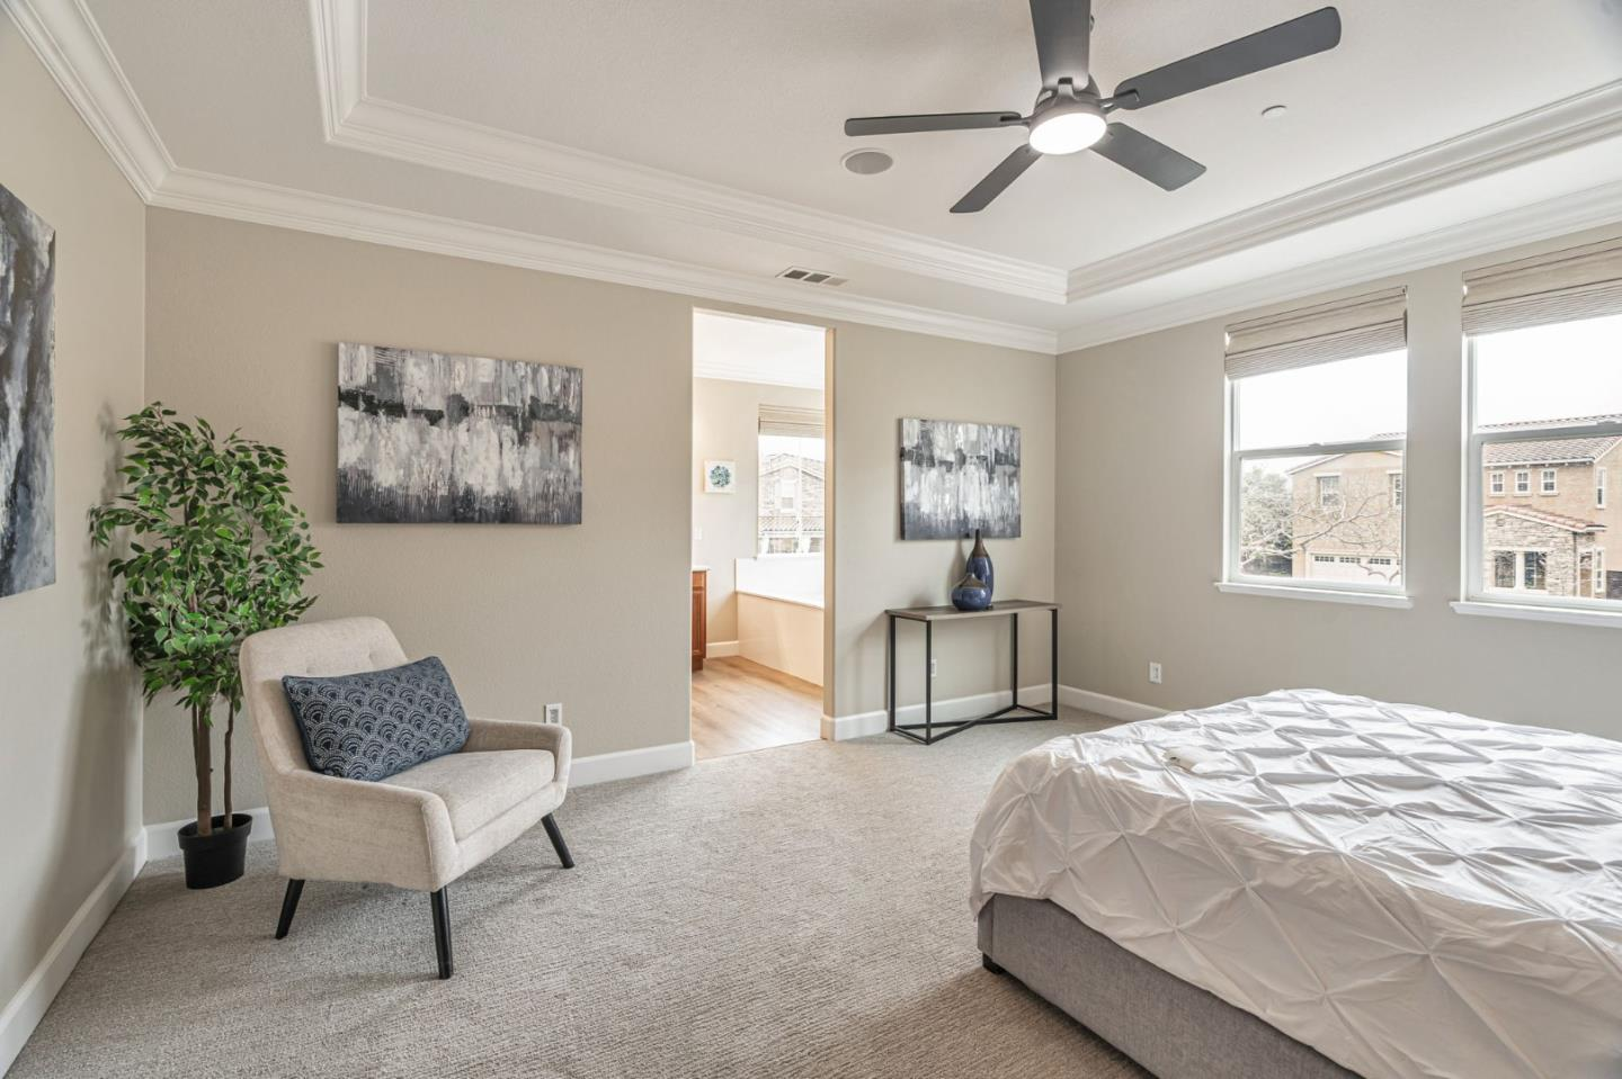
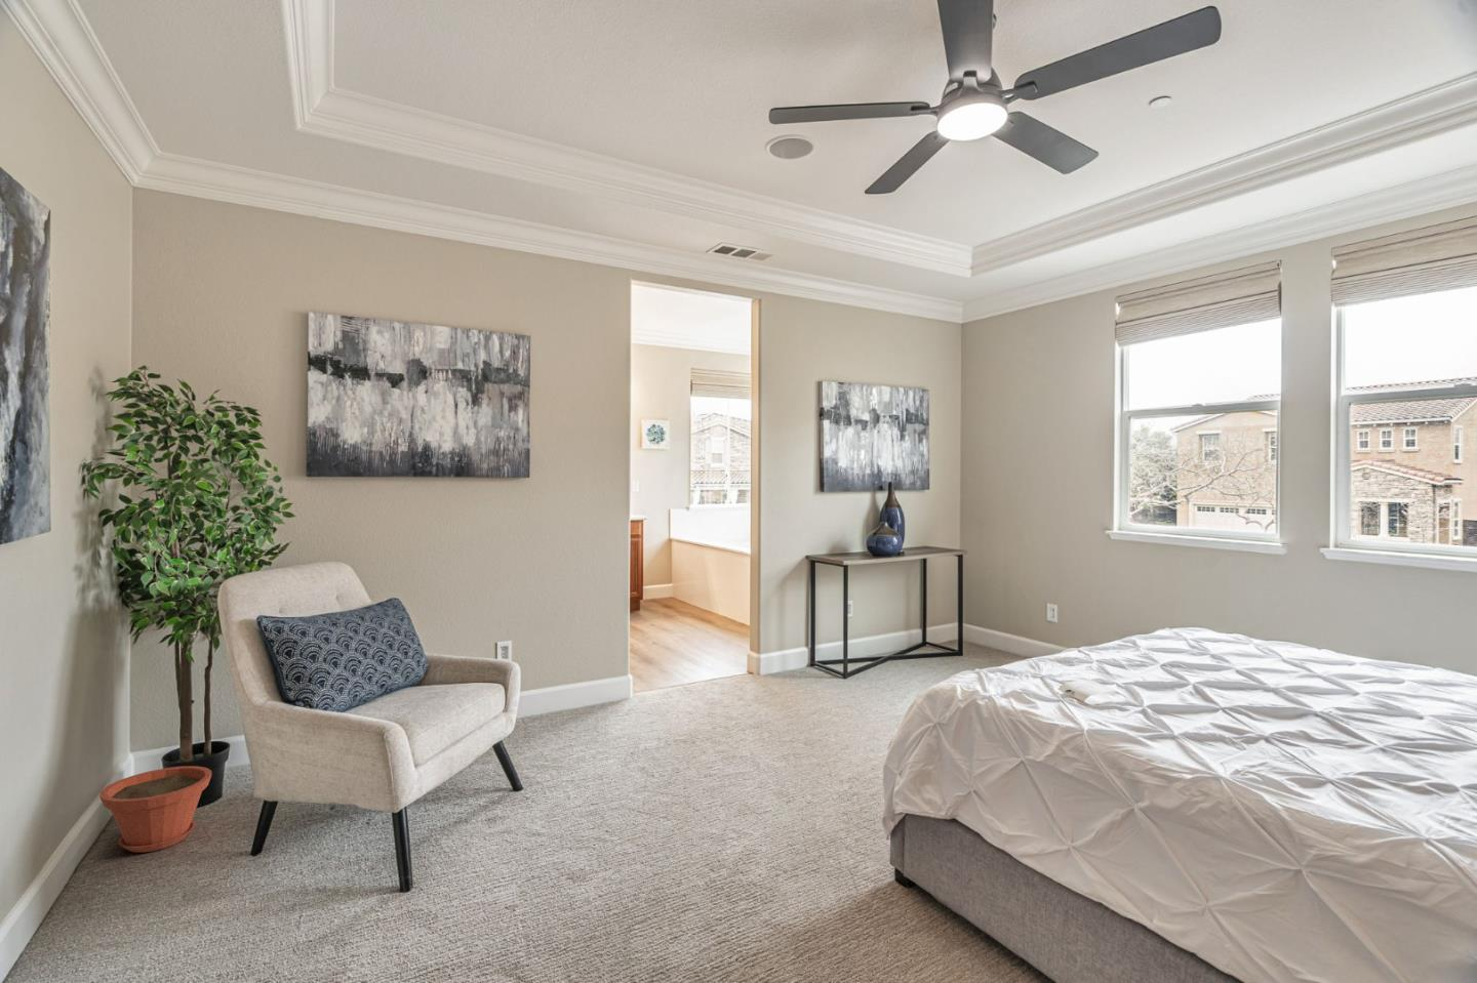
+ plant pot [99,765,212,854]
